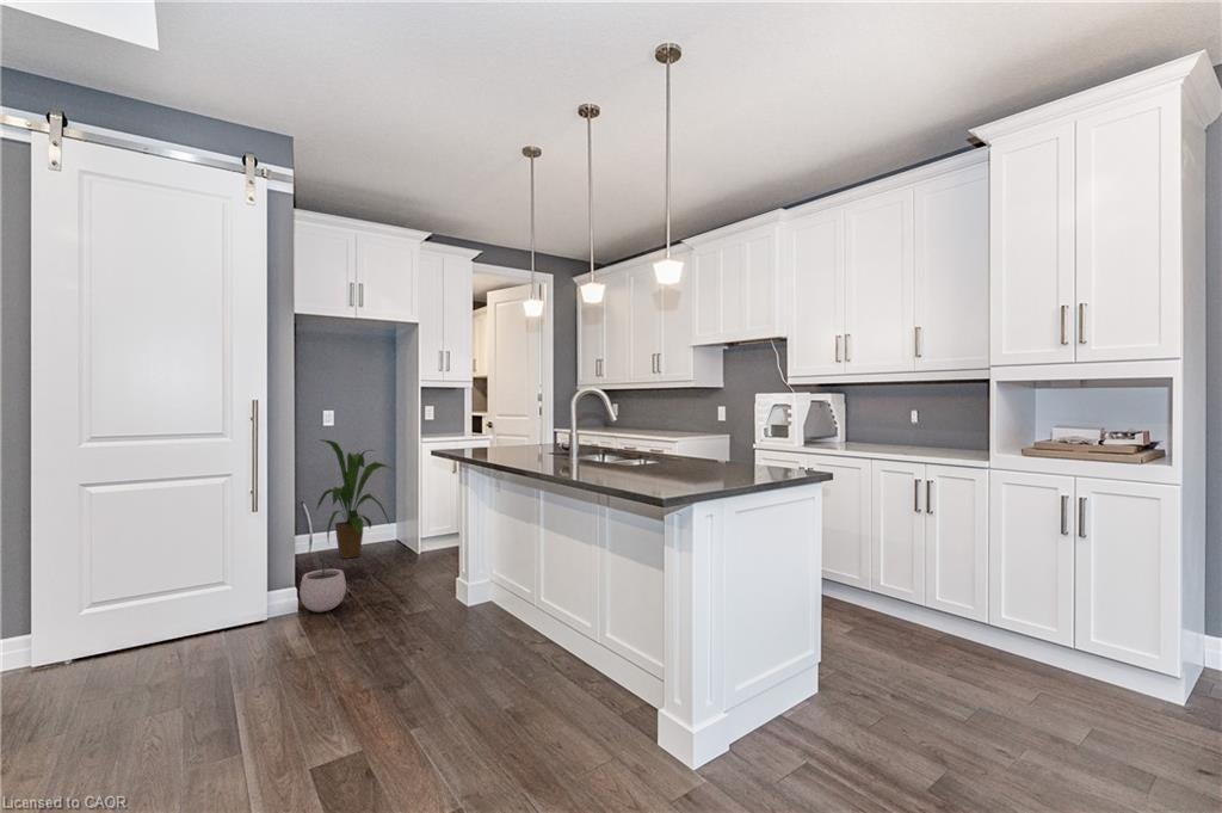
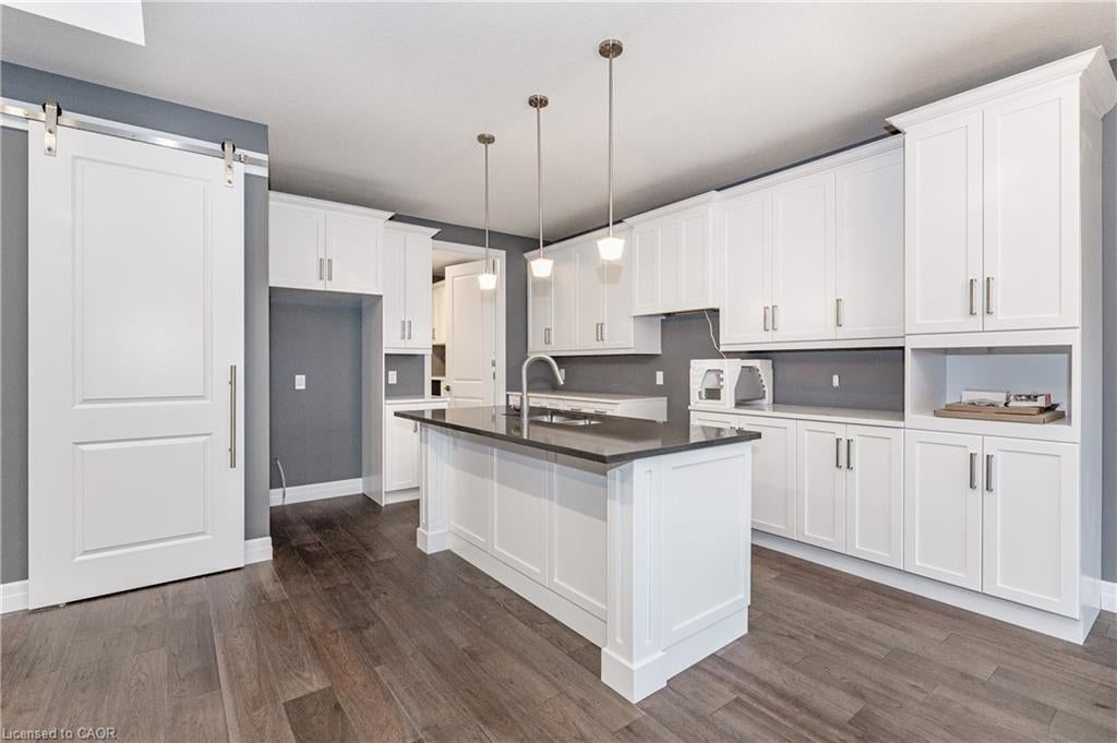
- plant pot [298,559,347,614]
- house plant [315,438,396,560]
